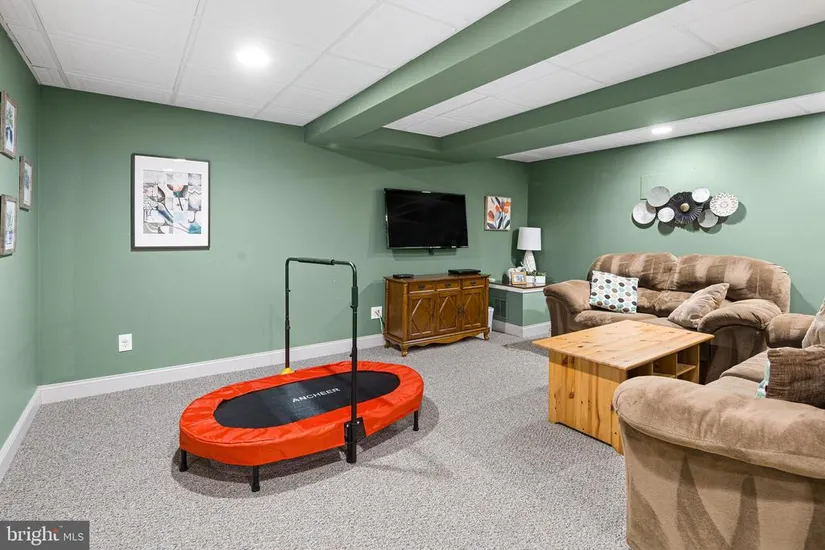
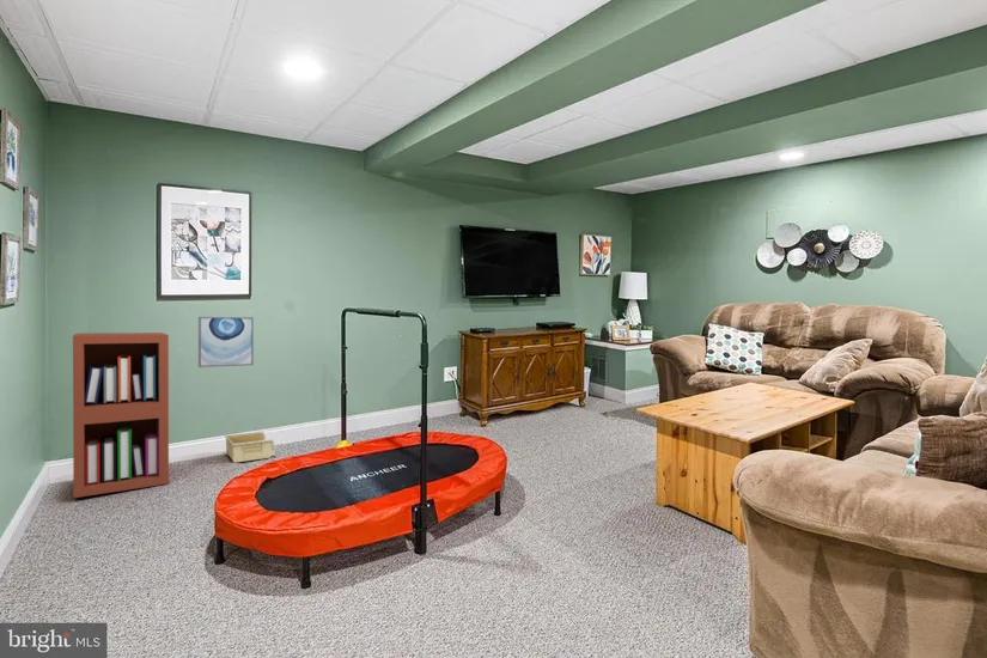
+ bookshelf [72,331,170,499]
+ wall art [197,316,255,368]
+ storage bin [224,431,276,464]
